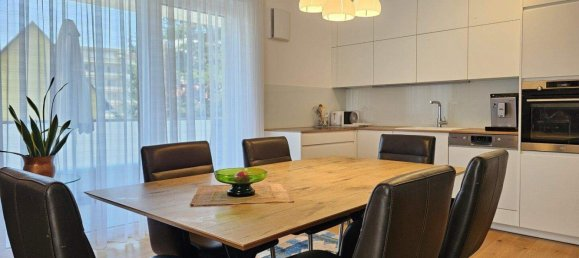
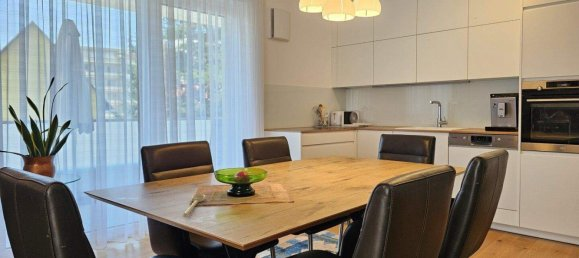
+ spoon [182,194,206,218]
